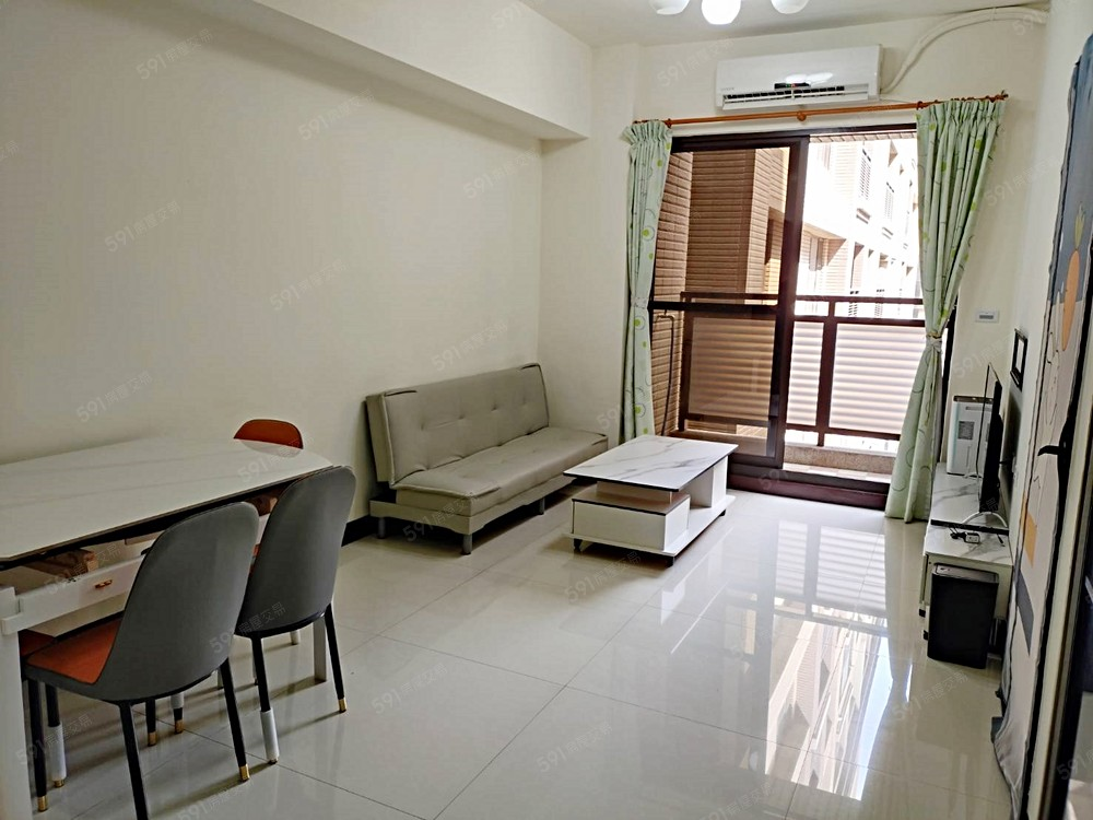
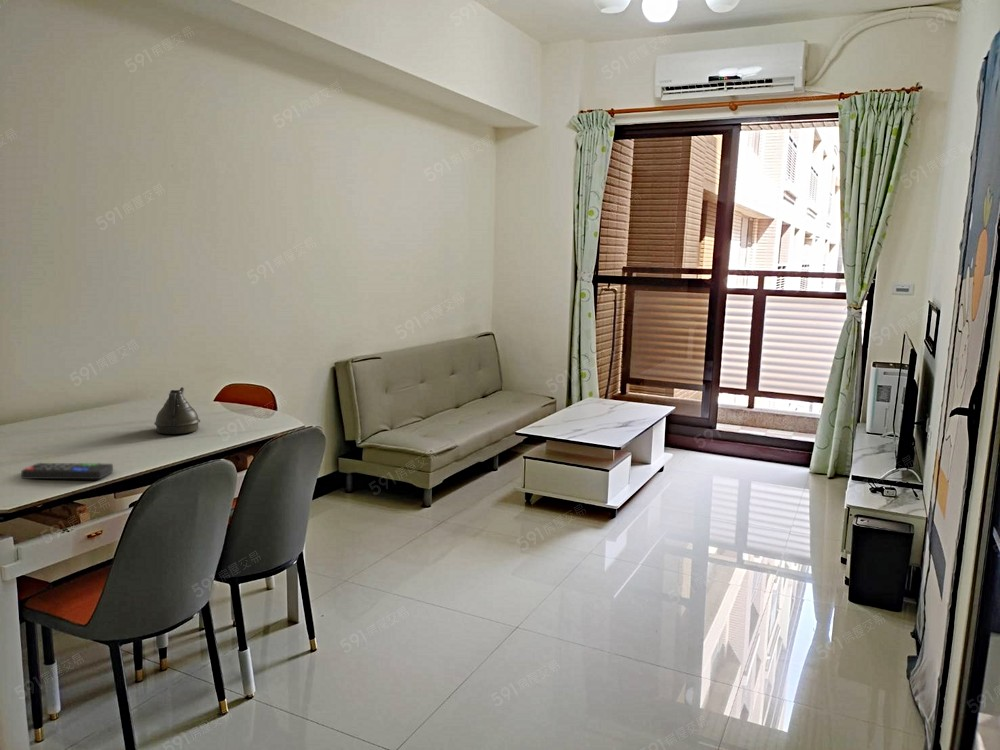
+ remote control [20,462,114,480]
+ teapot [153,386,201,435]
